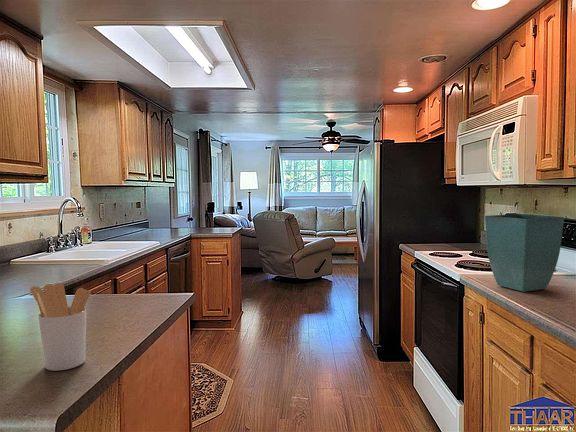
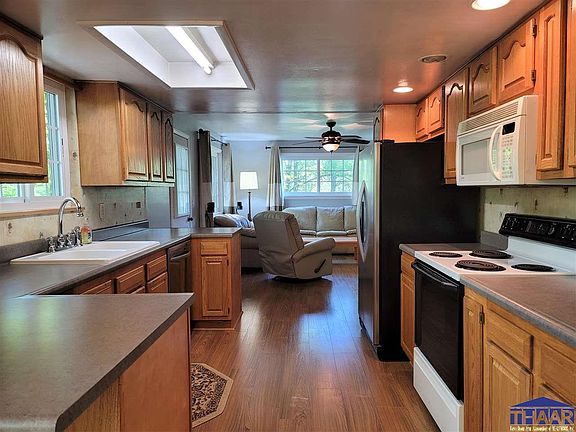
- flower pot [484,213,565,293]
- utensil holder [29,282,92,372]
